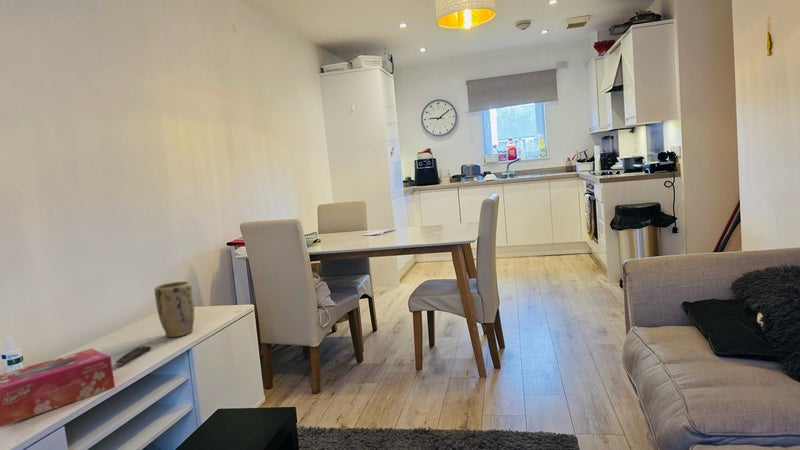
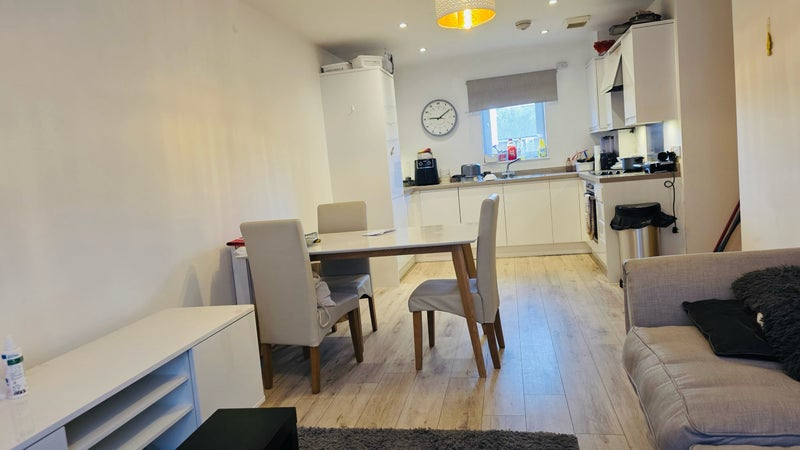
- remote control [115,345,152,366]
- plant pot [154,280,195,338]
- tissue box [0,348,116,428]
